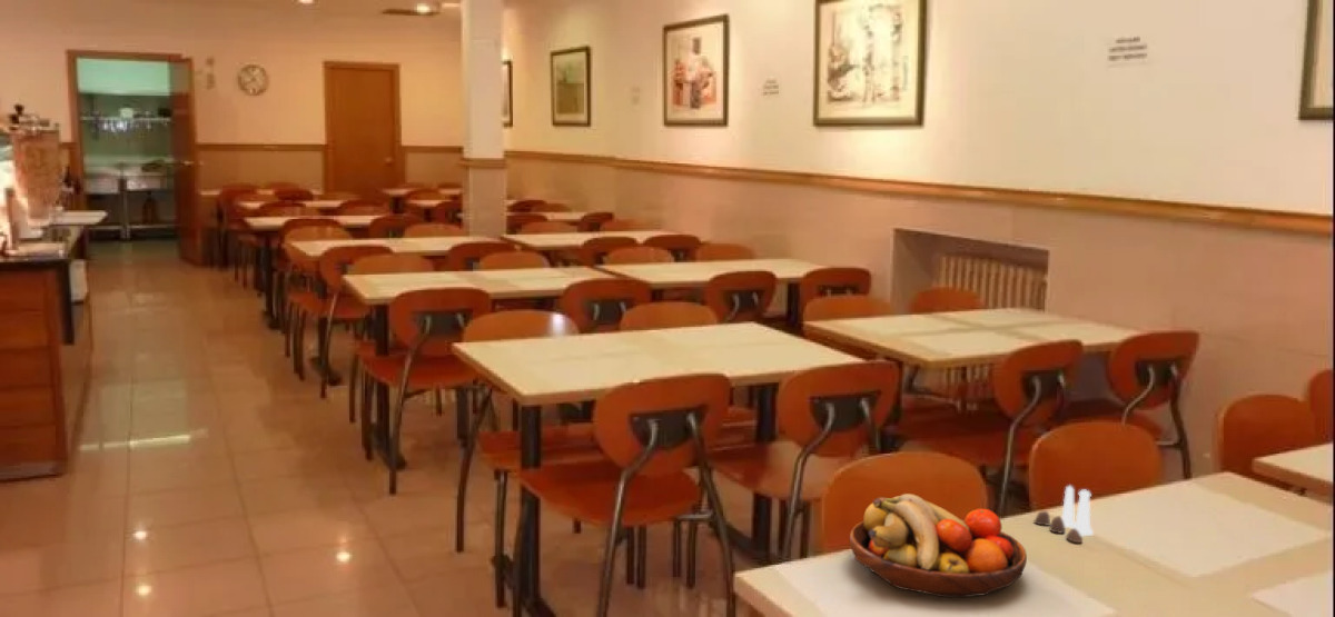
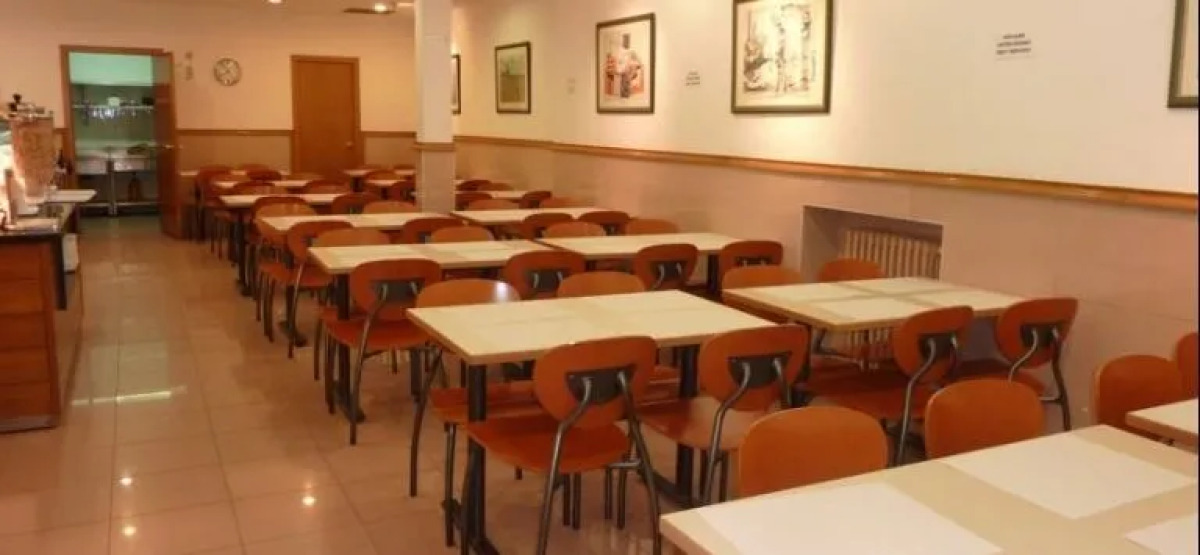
- salt and pepper shaker set [1032,485,1095,544]
- fruit bowl [849,492,1028,598]
